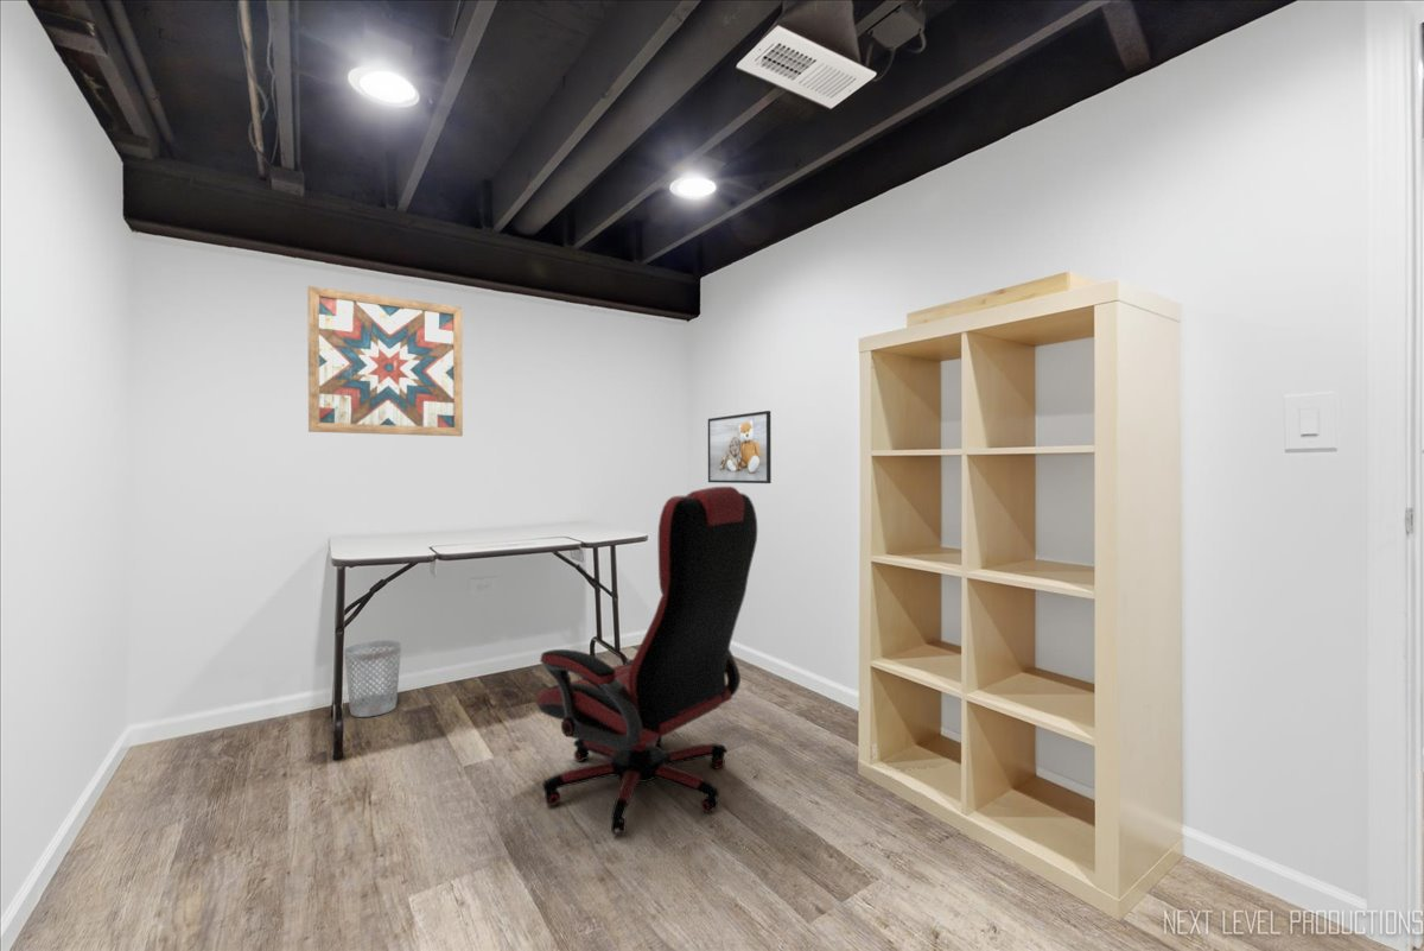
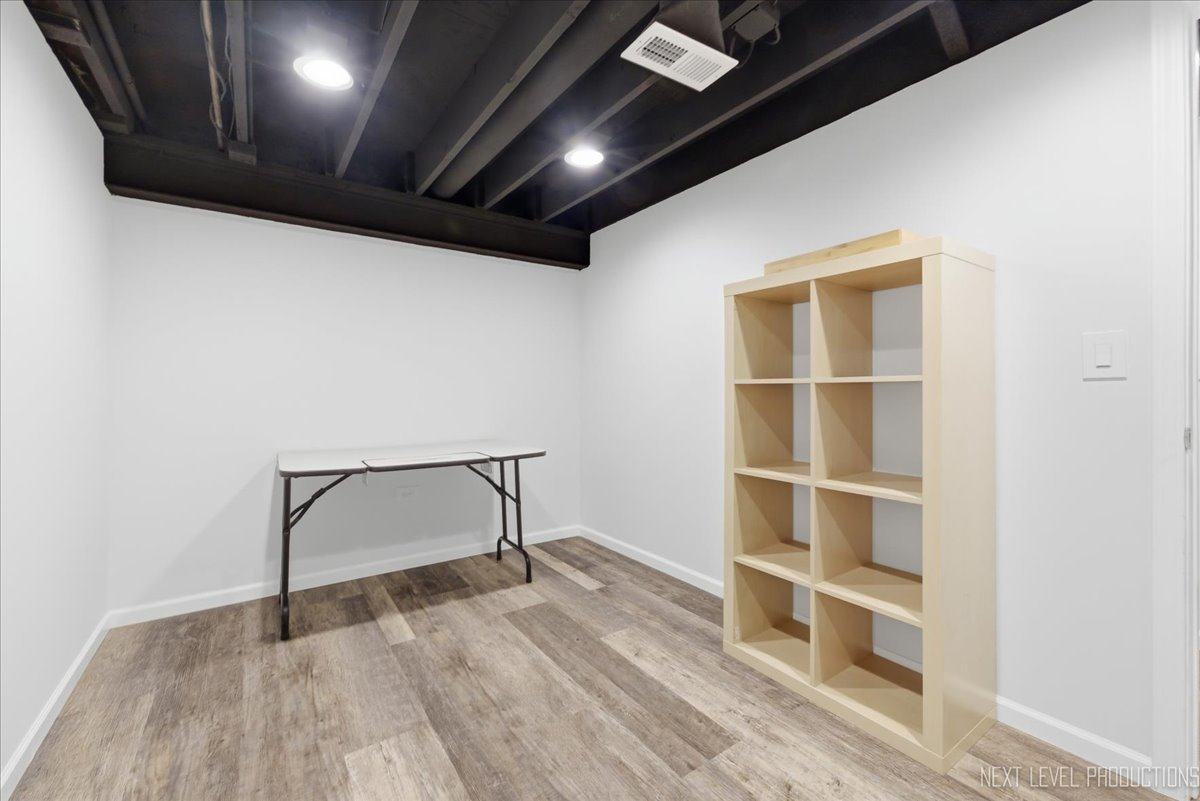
- office chair [534,486,758,836]
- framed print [707,410,773,484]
- wastebasket [343,639,402,718]
- wall art [306,285,464,437]
